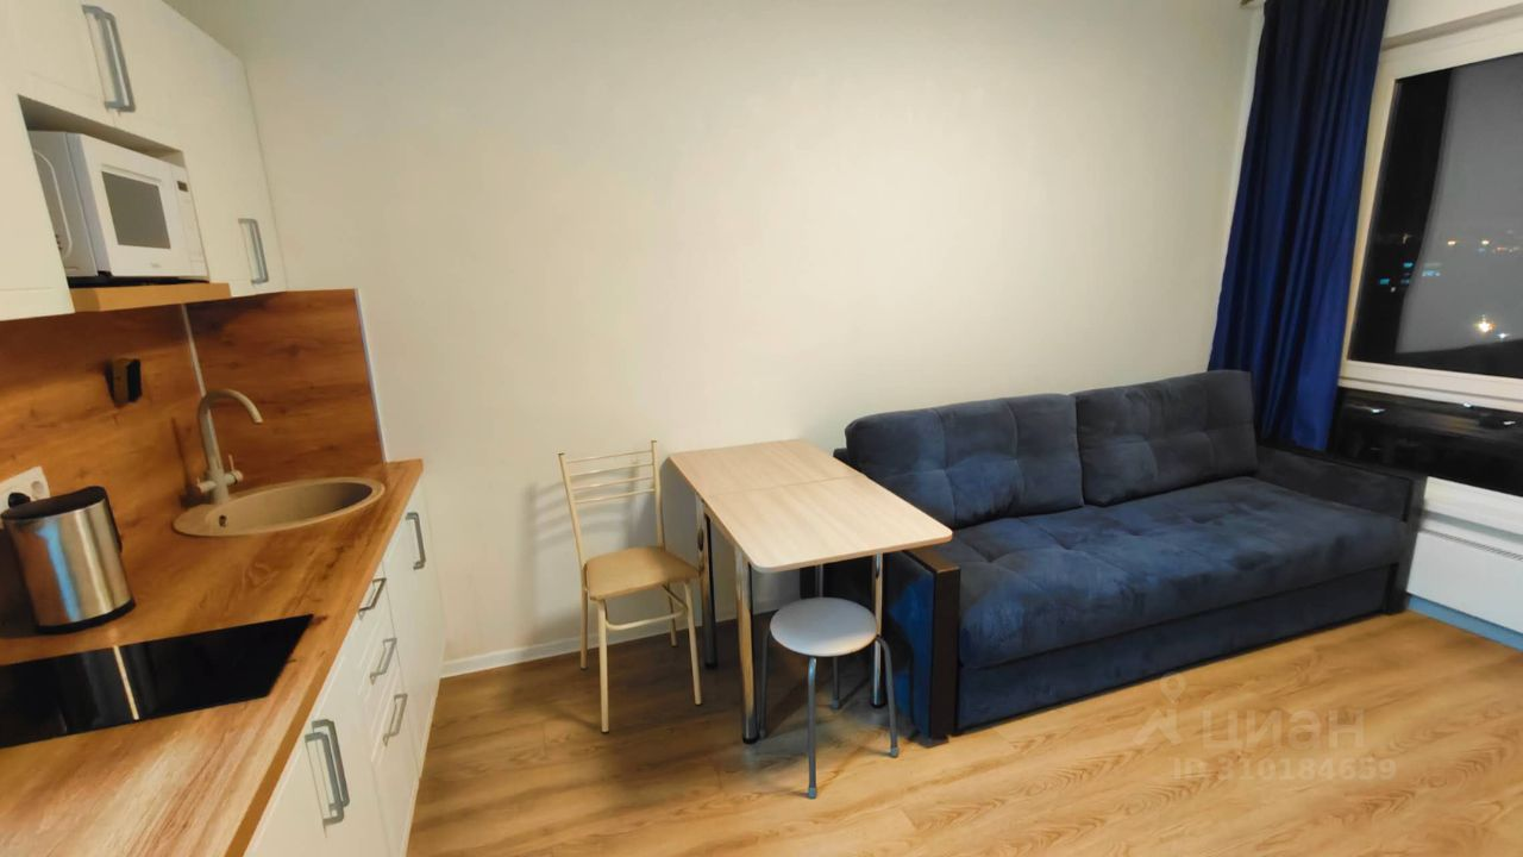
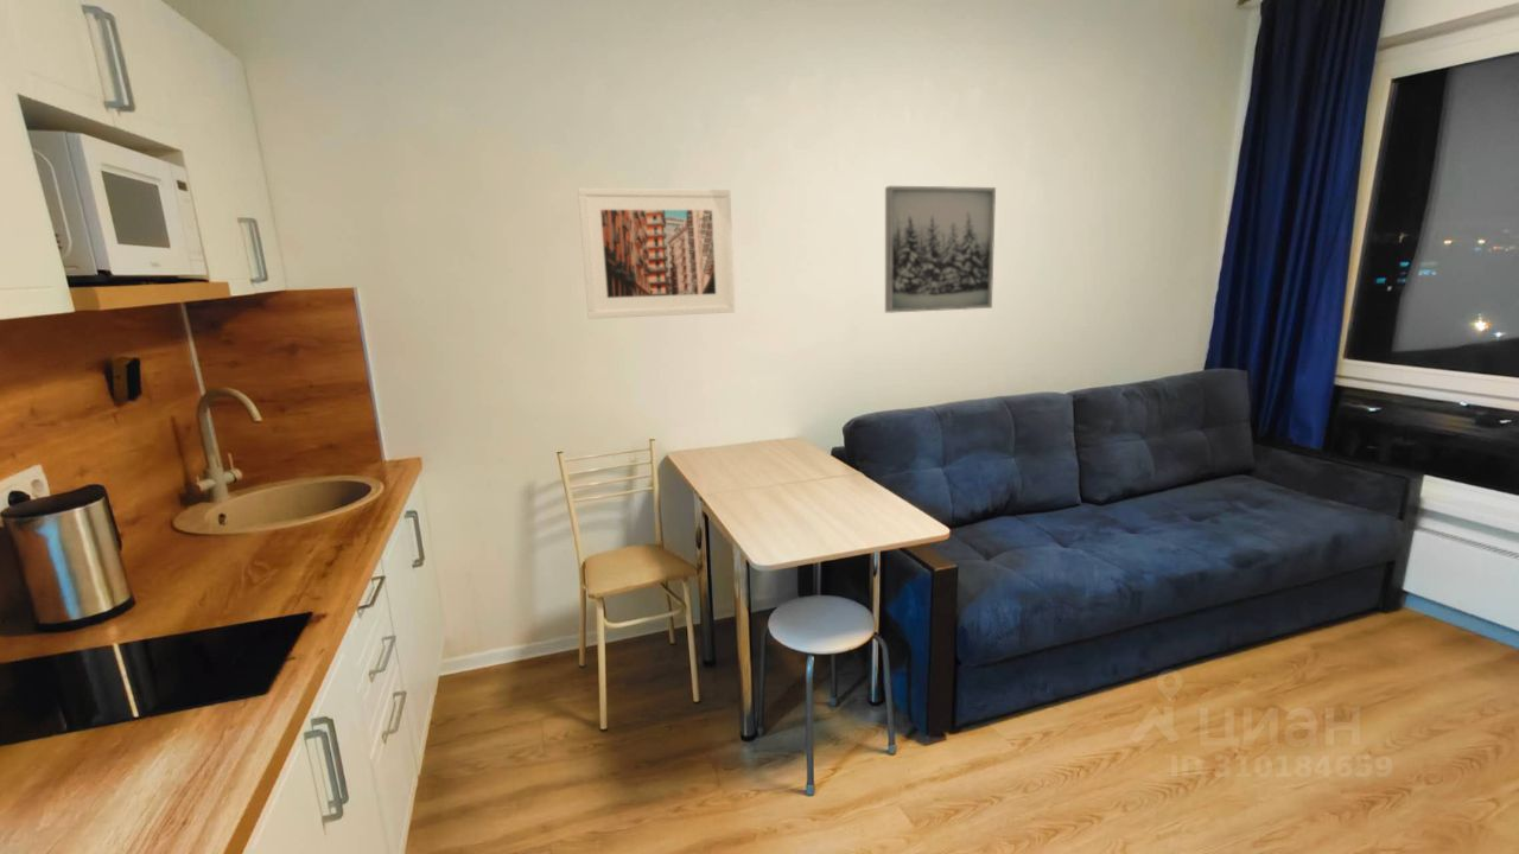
+ wall art [884,185,997,314]
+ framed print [577,186,736,320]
